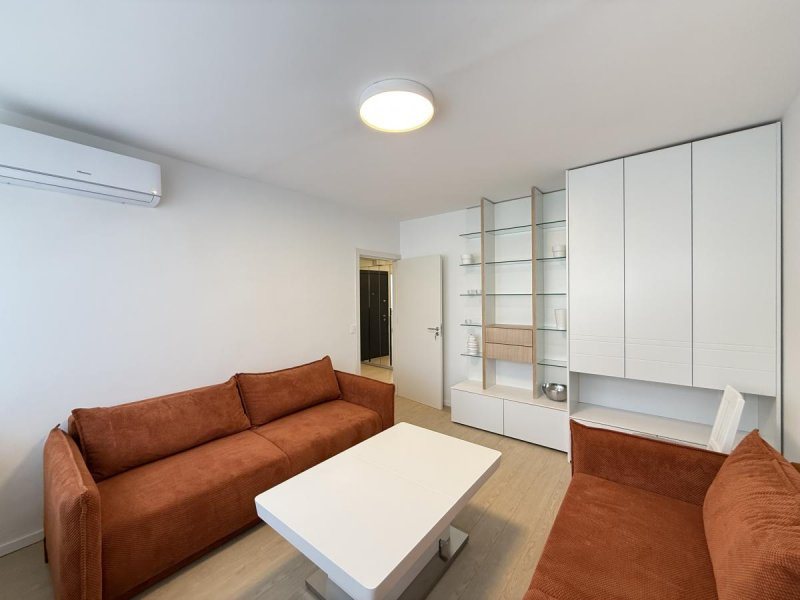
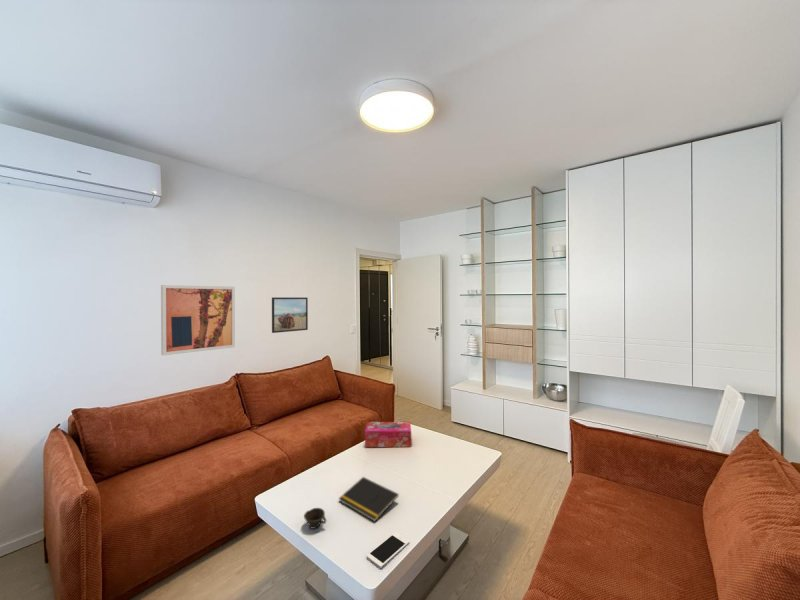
+ wall art [160,284,236,356]
+ cup [303,507,327,530]
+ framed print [271,296,309,334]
+ notepad [338,476,400,523]
+ cell phone [366,531,410,568]
+ tissue box [364,421,412,448]
